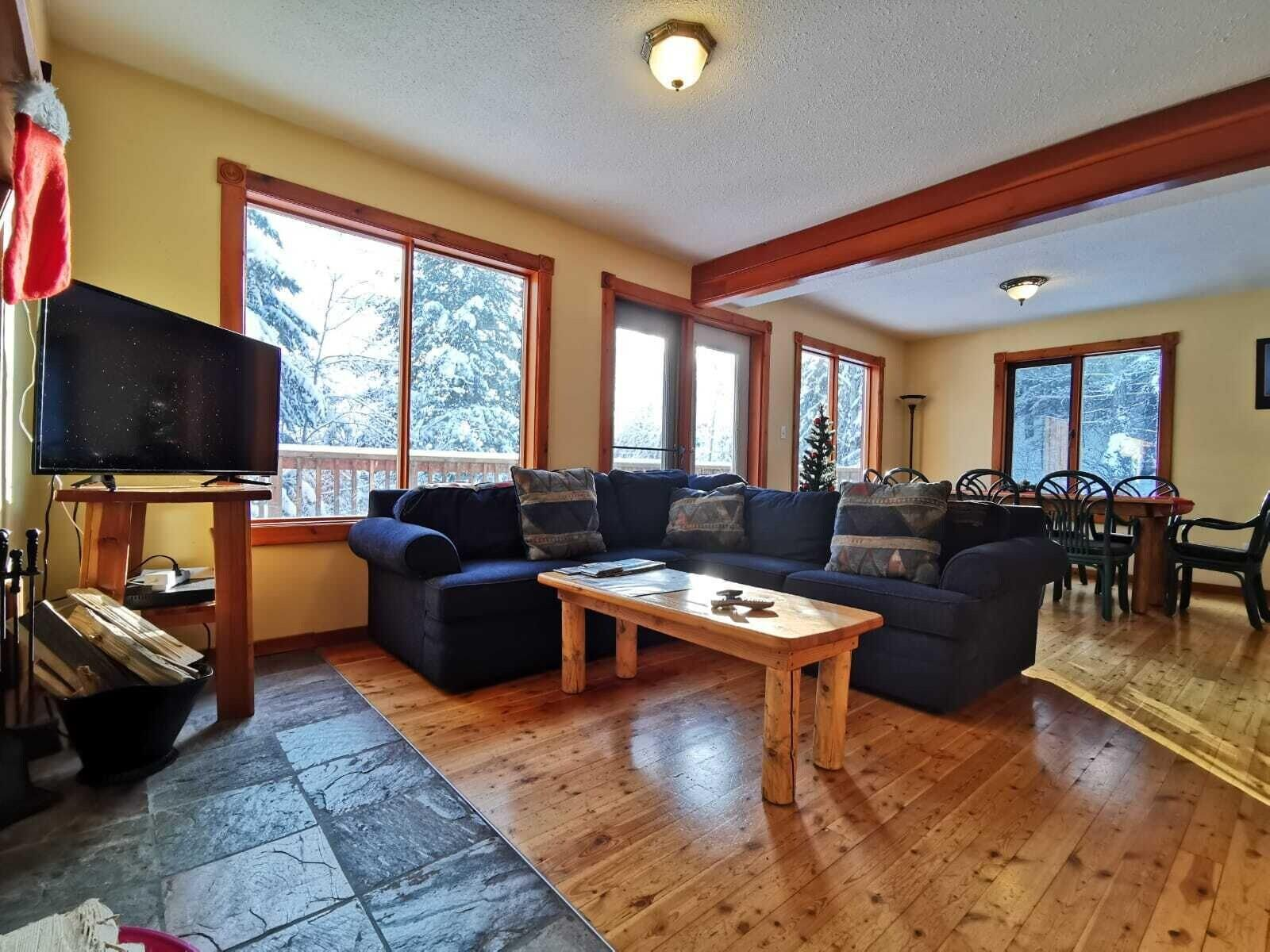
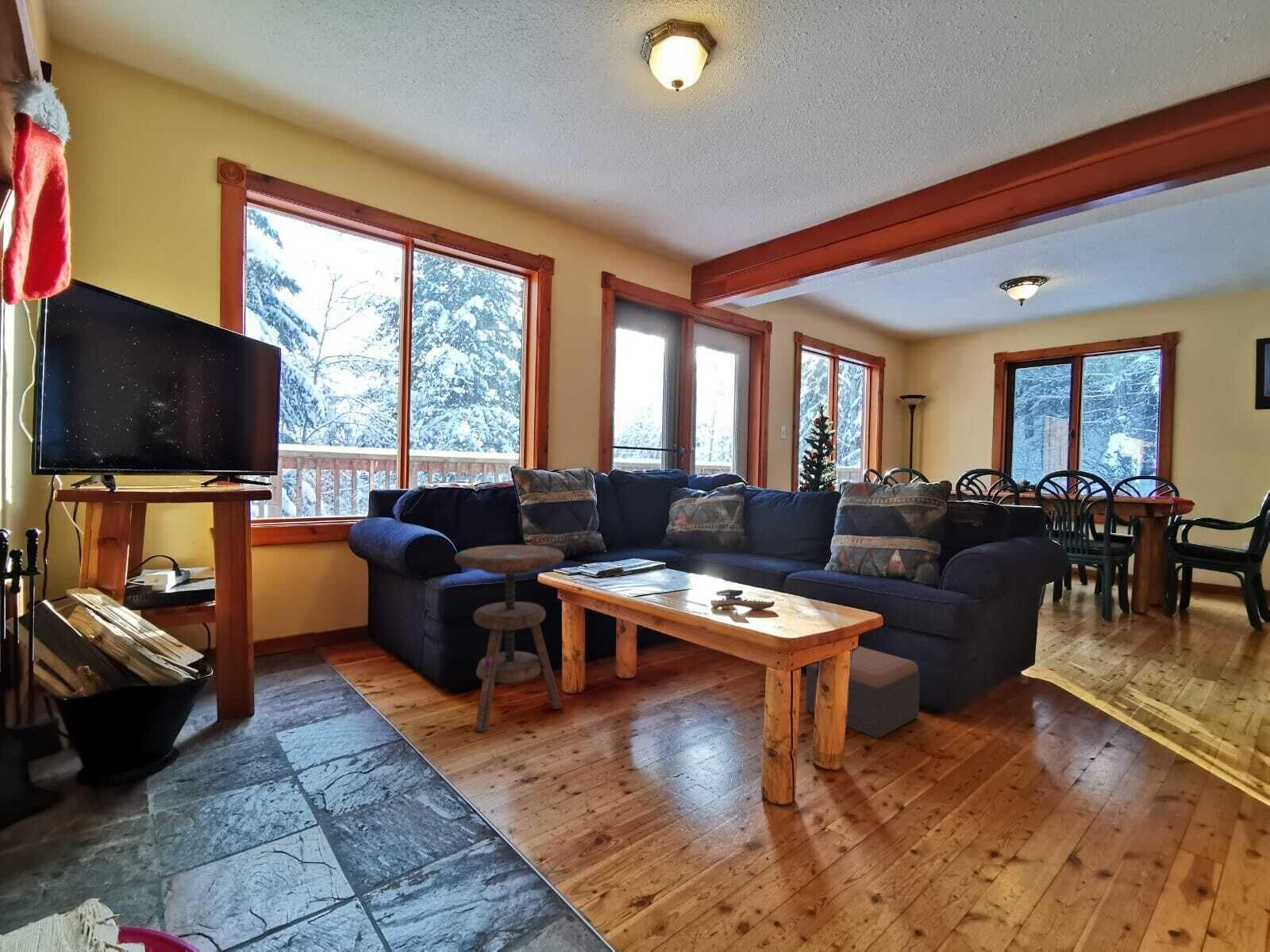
+ footstool [805,646,921,739]
+ side table [454,544,565,733]
